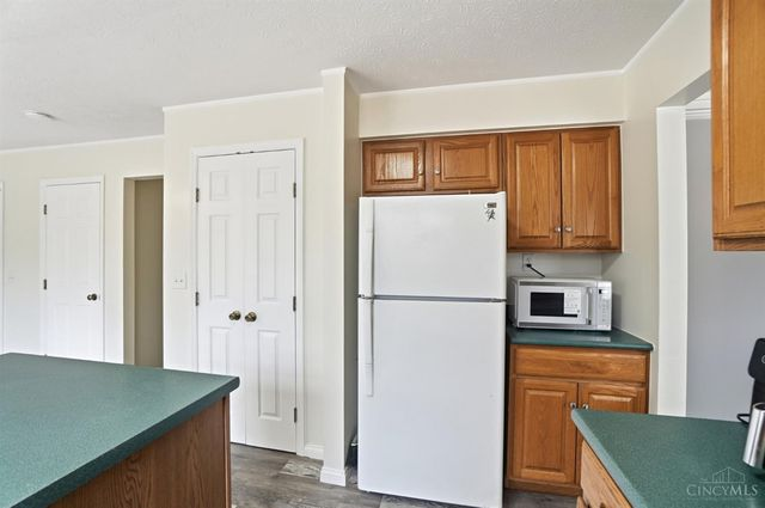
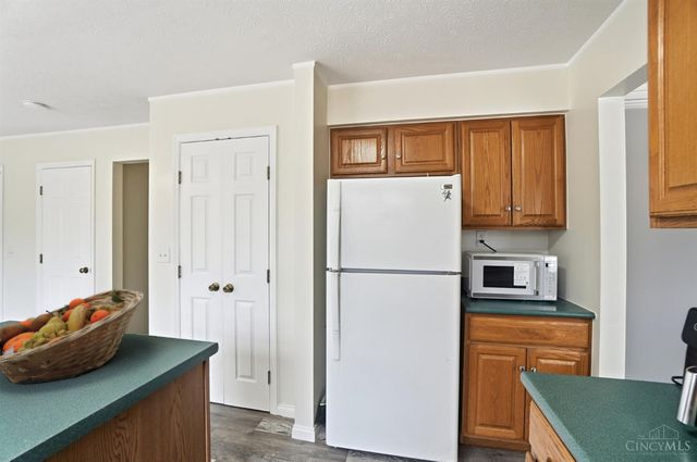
+ fruit basket [0,288,145,385]
